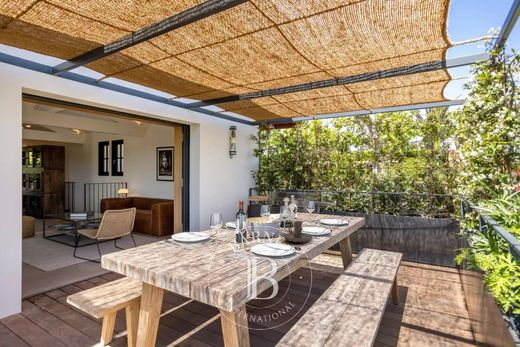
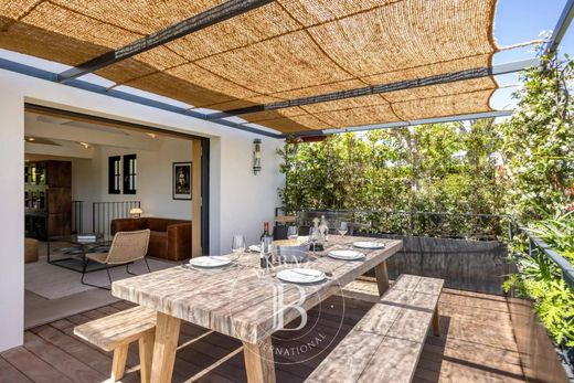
- candle holder [283,220,314,243]
